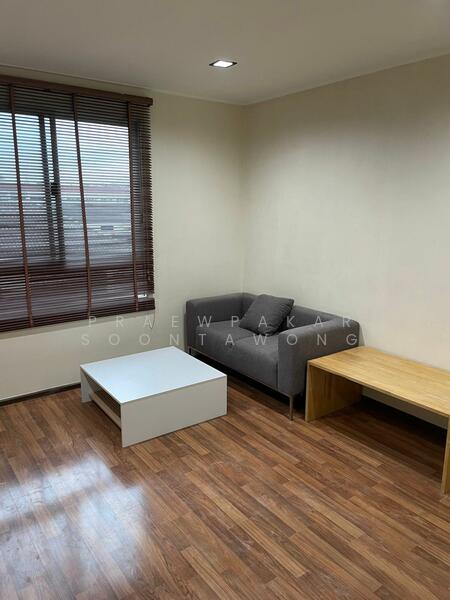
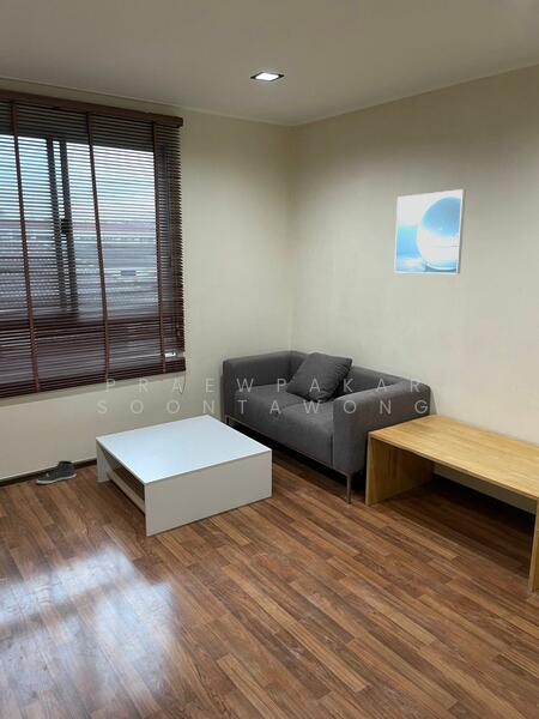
+ sneaker [36,459,77,484]
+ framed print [393,188,467,276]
